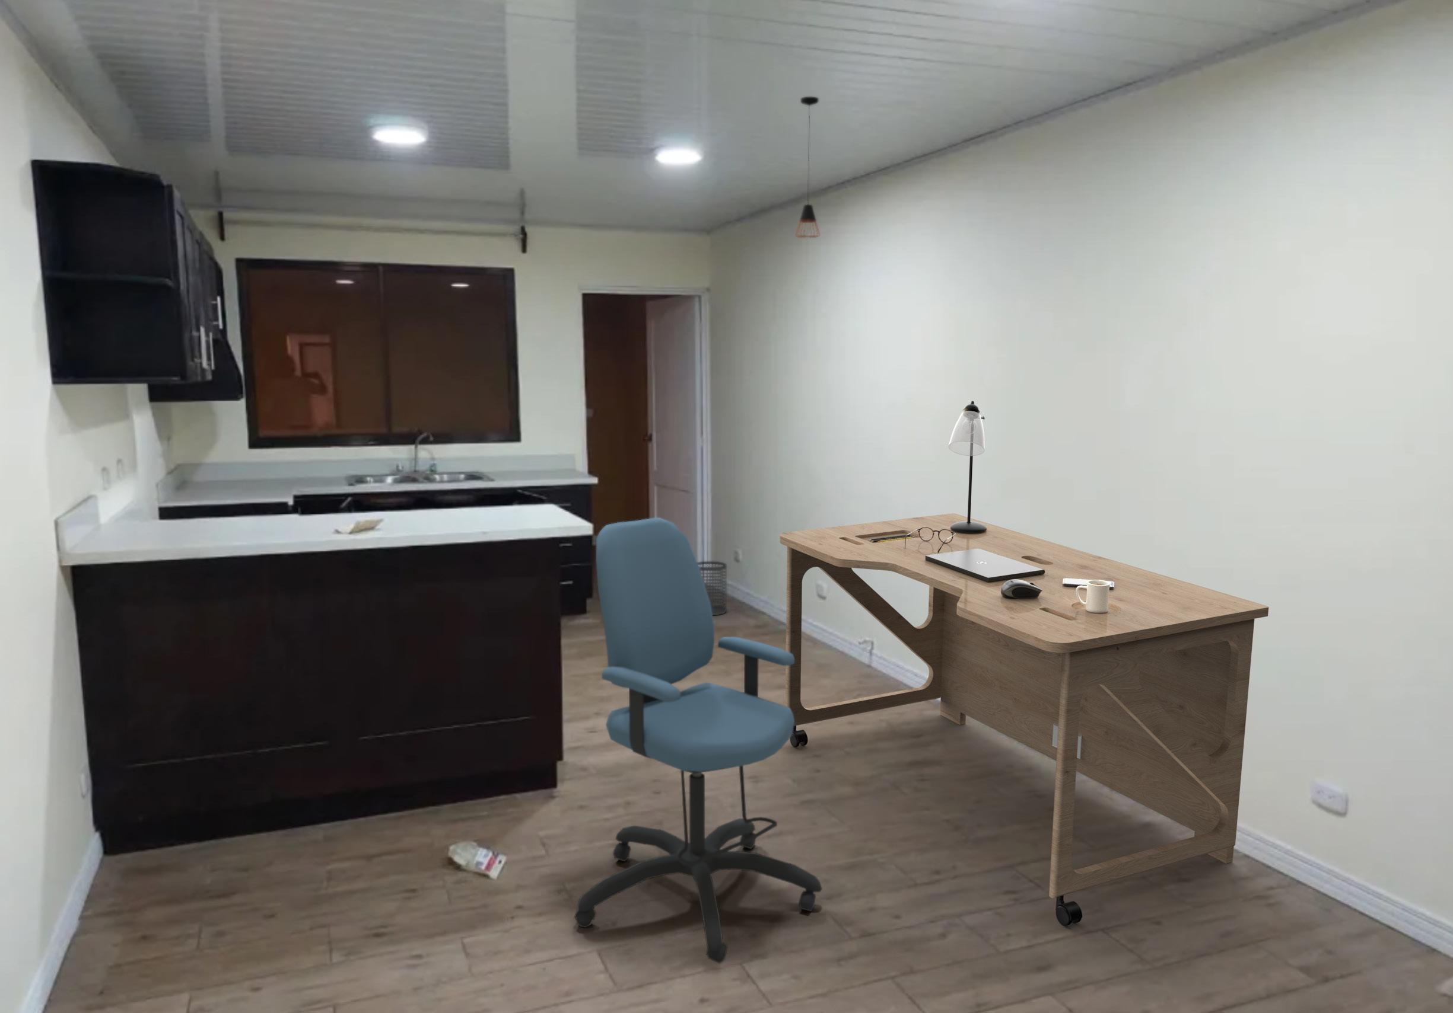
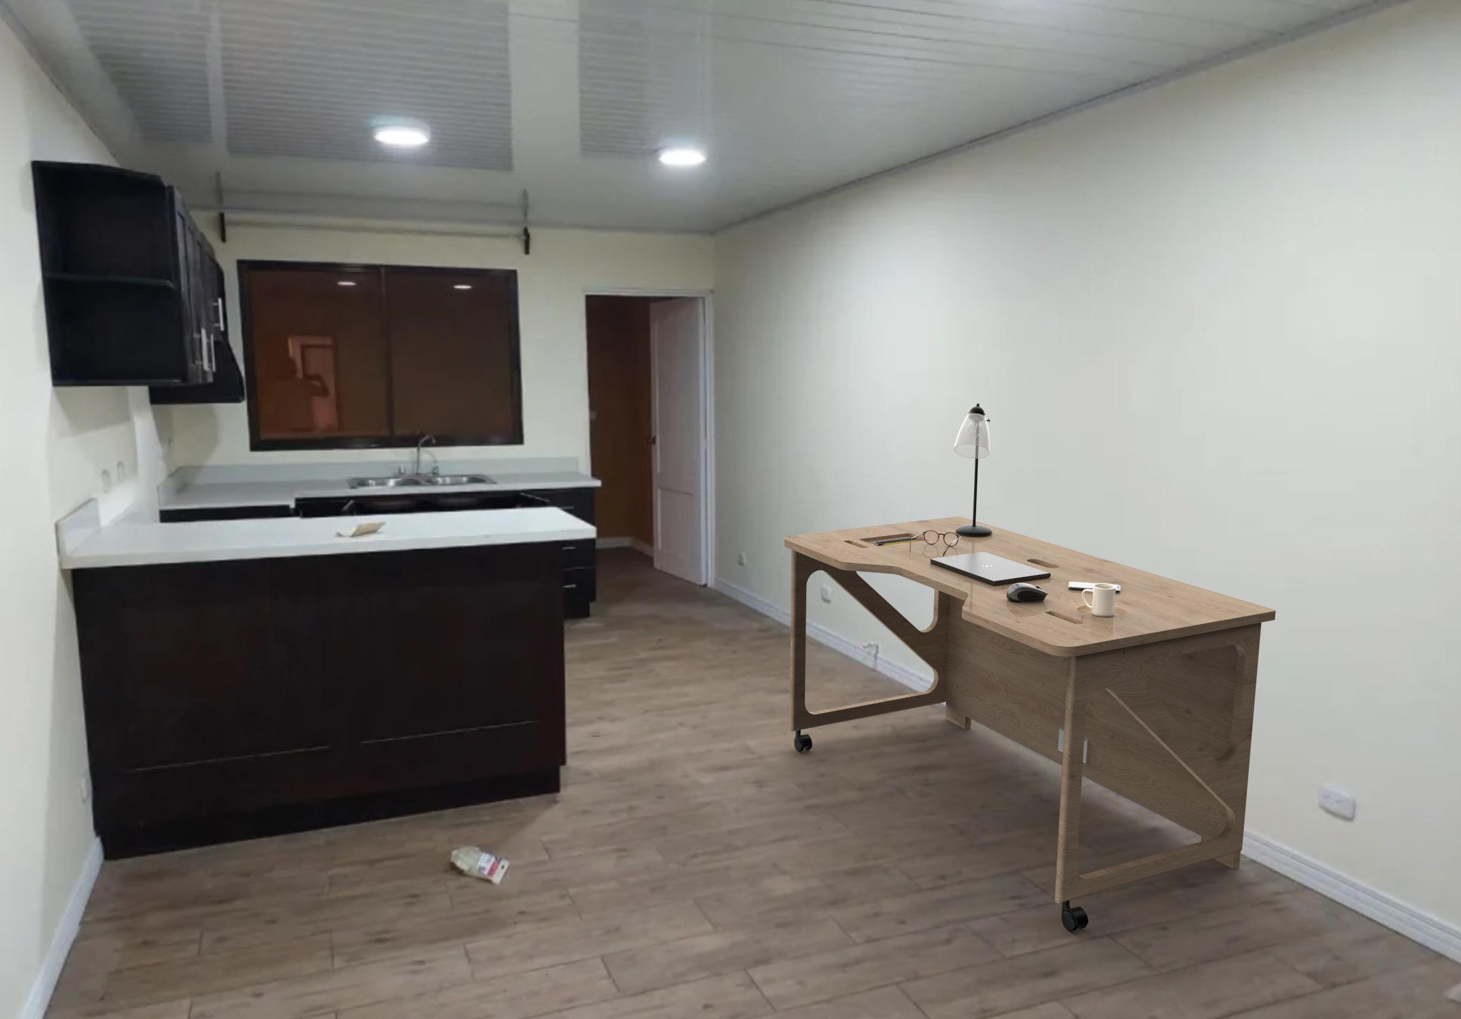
- pendant light [795,96,820,238]
- office chair [573,516,823,963]
- wastebasket [697,561,728,616]
